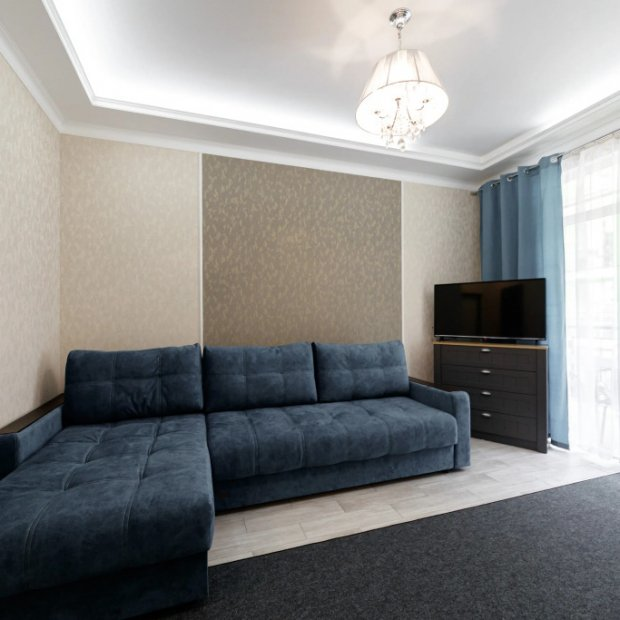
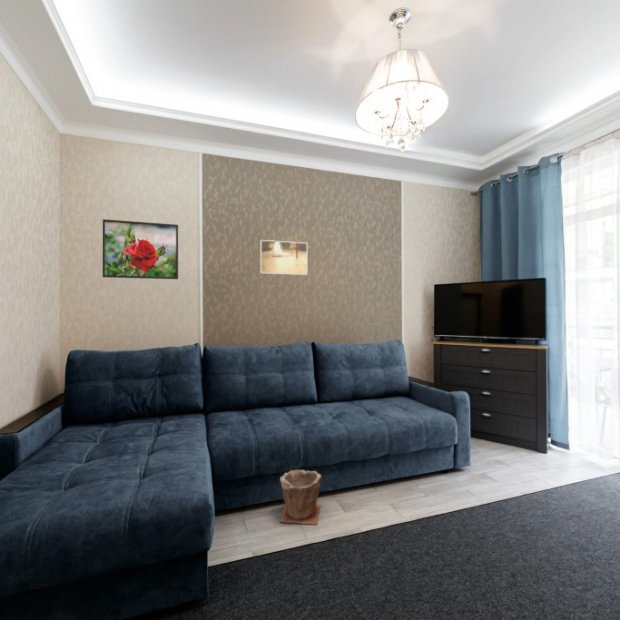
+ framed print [259,239,308,276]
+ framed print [102,218,179,280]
+ plant pot [279,469,322,526]
